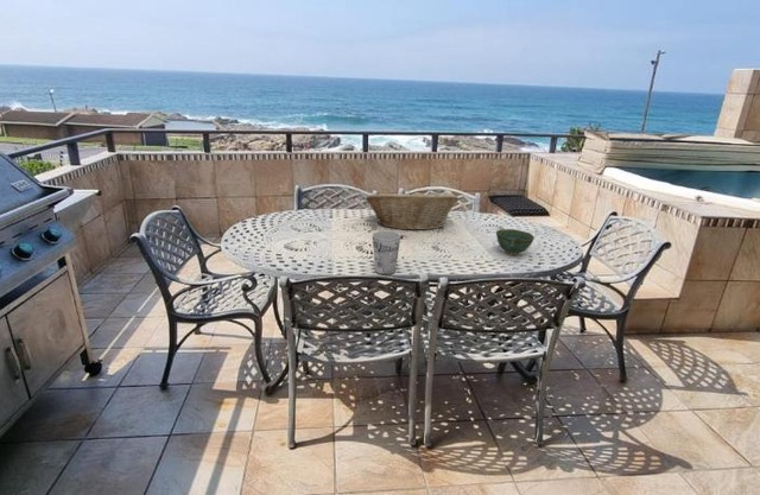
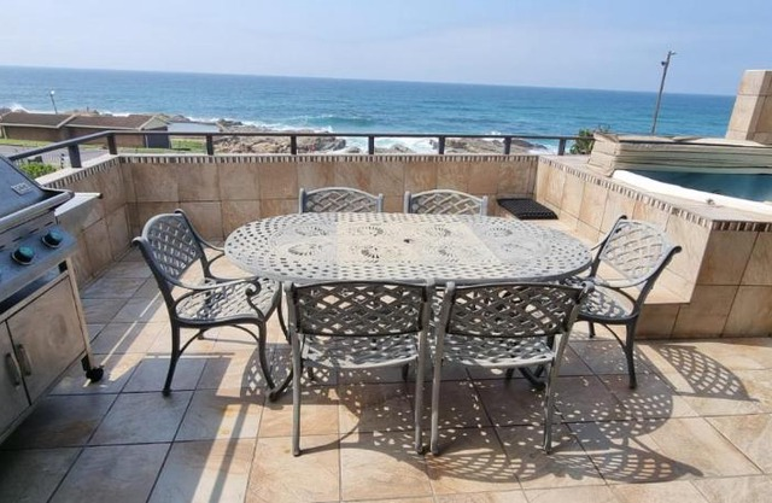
- bowl [495,228,536,256]
- fruit basket [365,188,460,231]
- cup [372,229,401,277]
